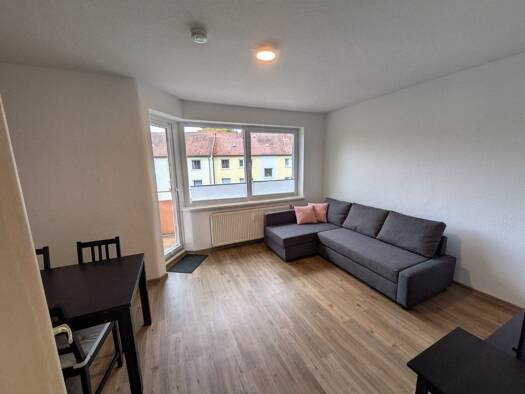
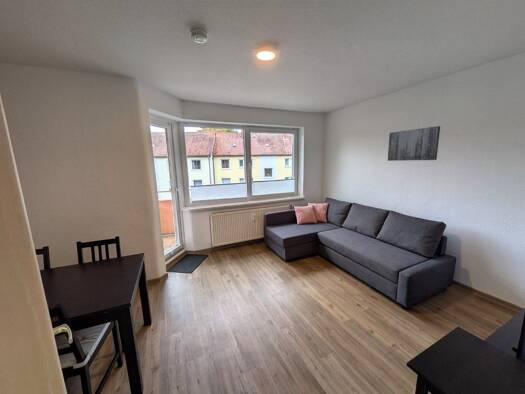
+ wall art [387,125,441,162]
